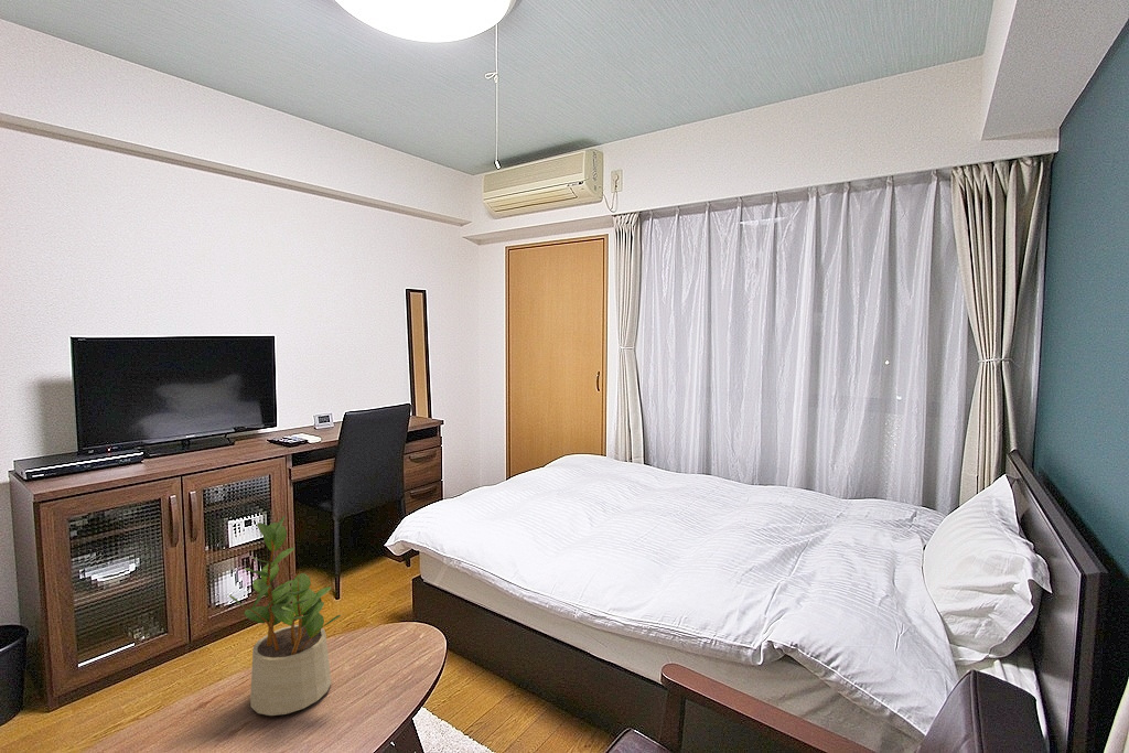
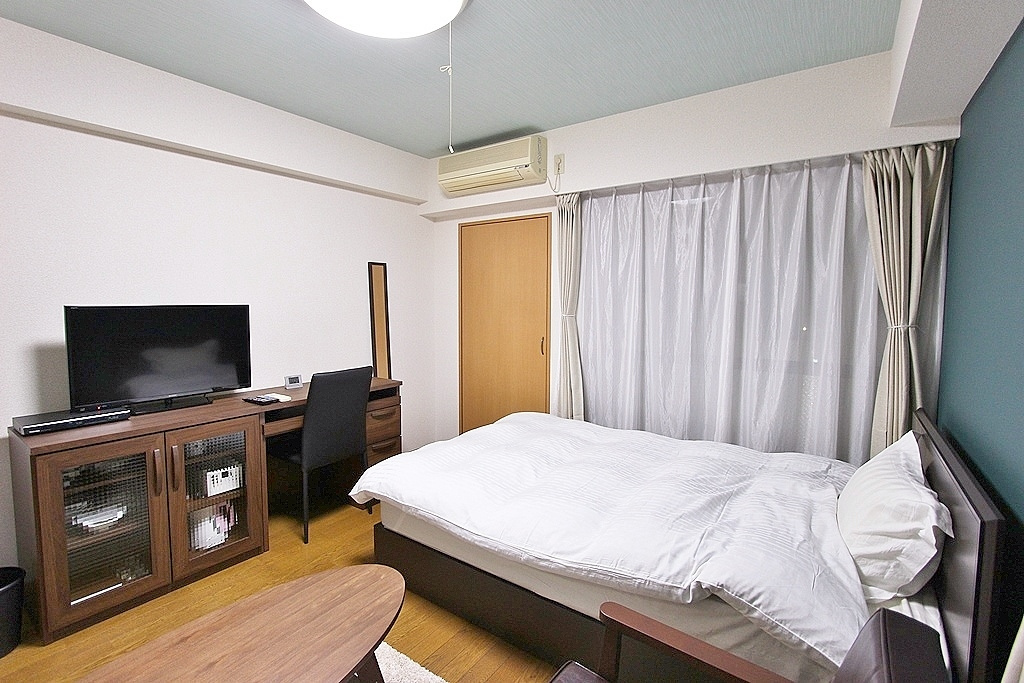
- potted plant [228,515,342,717]
